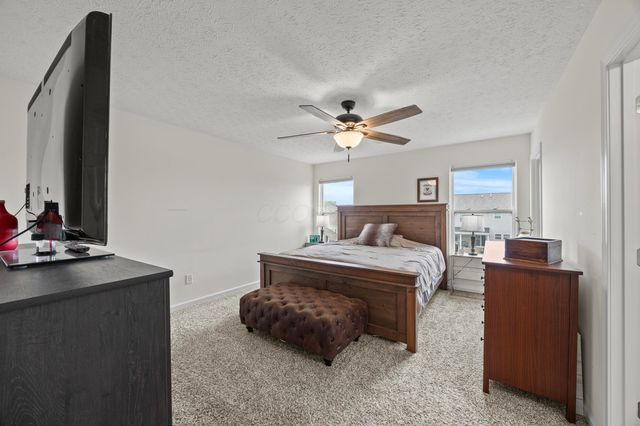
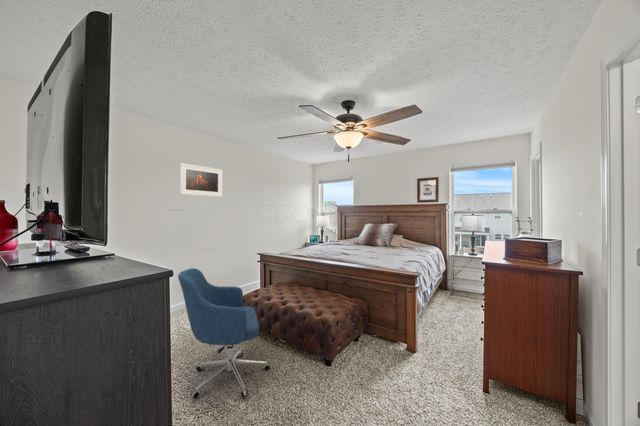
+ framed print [179,162,223,198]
+ chair [177,267,271,400]
